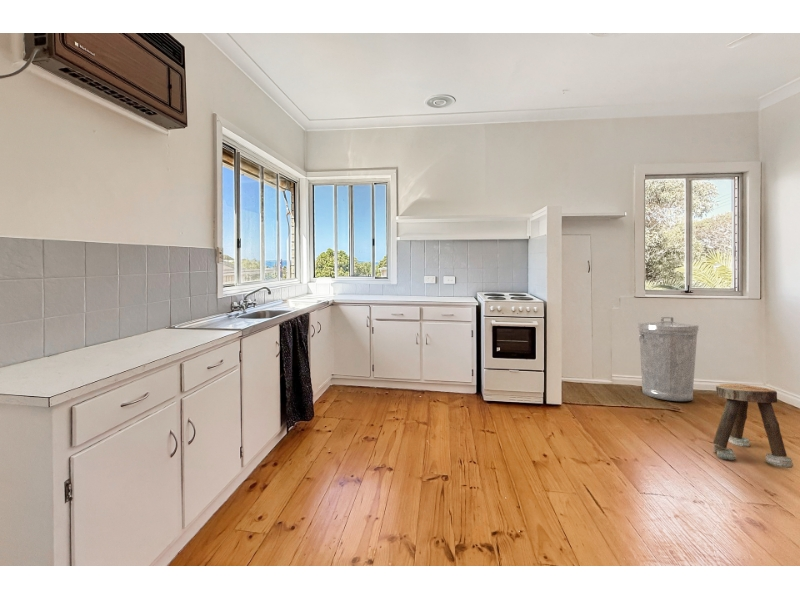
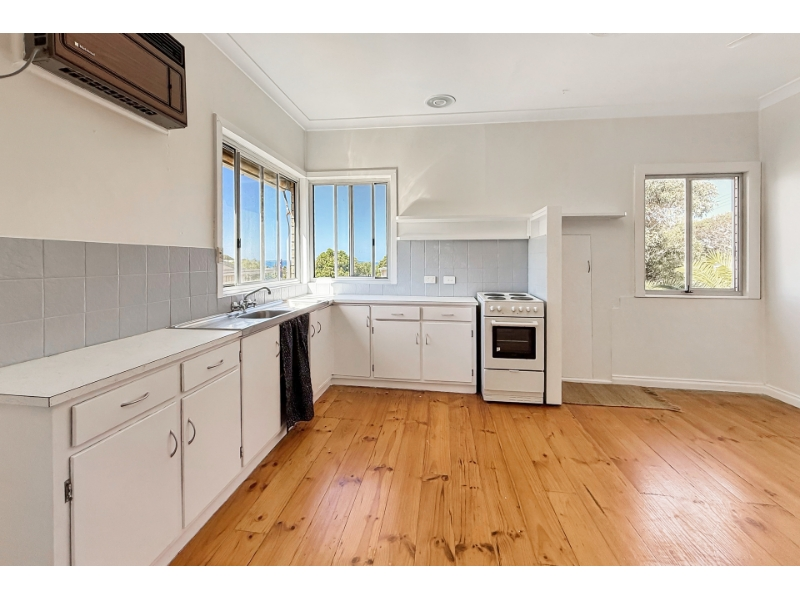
- stool [712,383,794,469]
- trash can [637,316,699,402]
